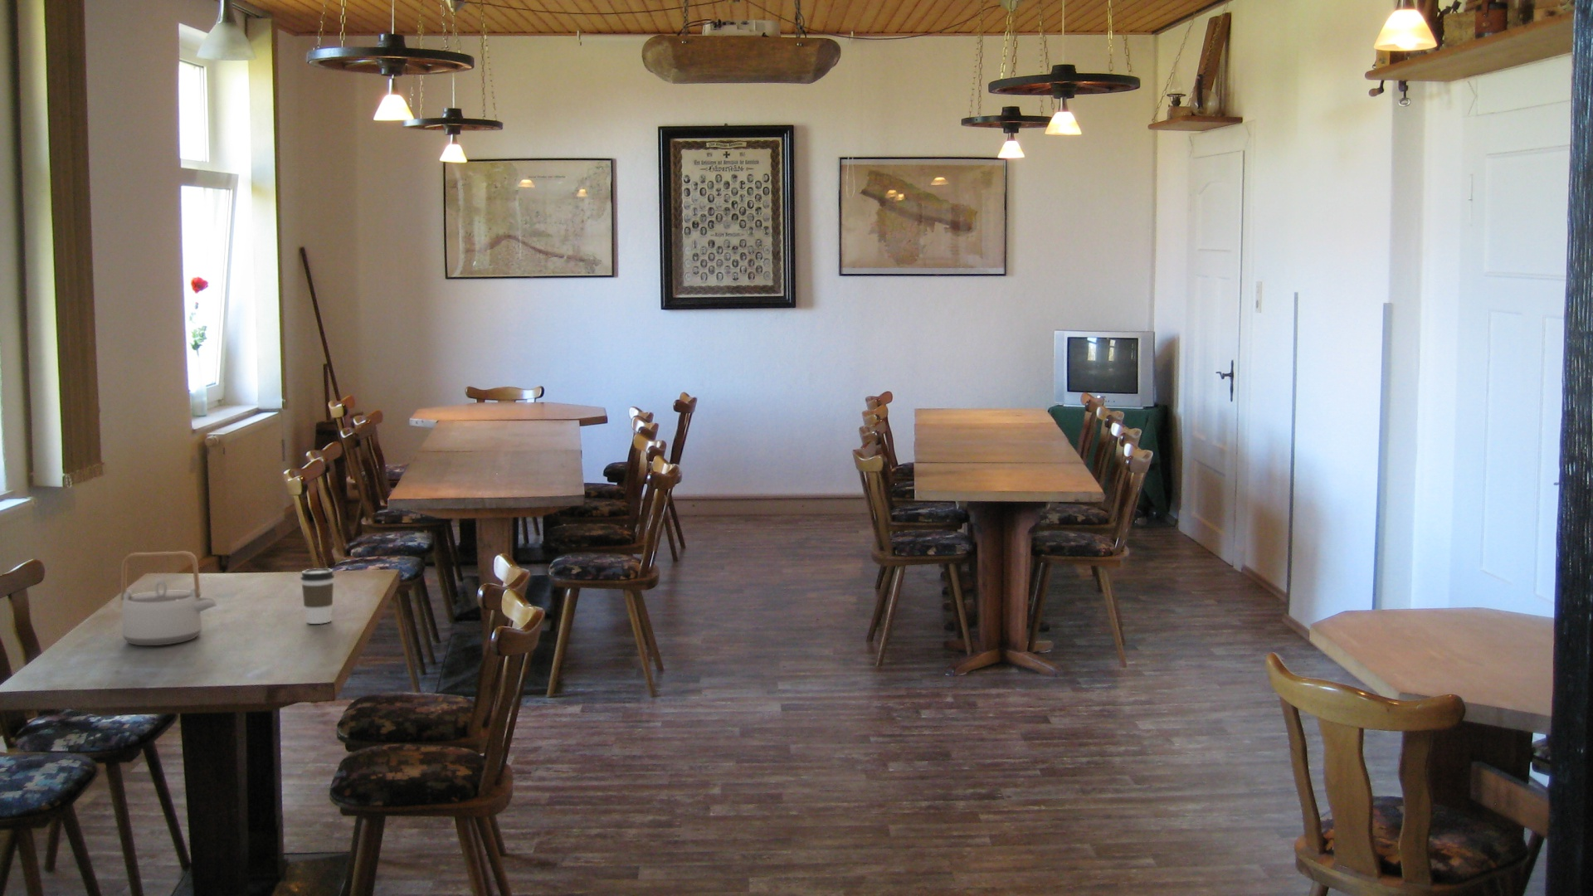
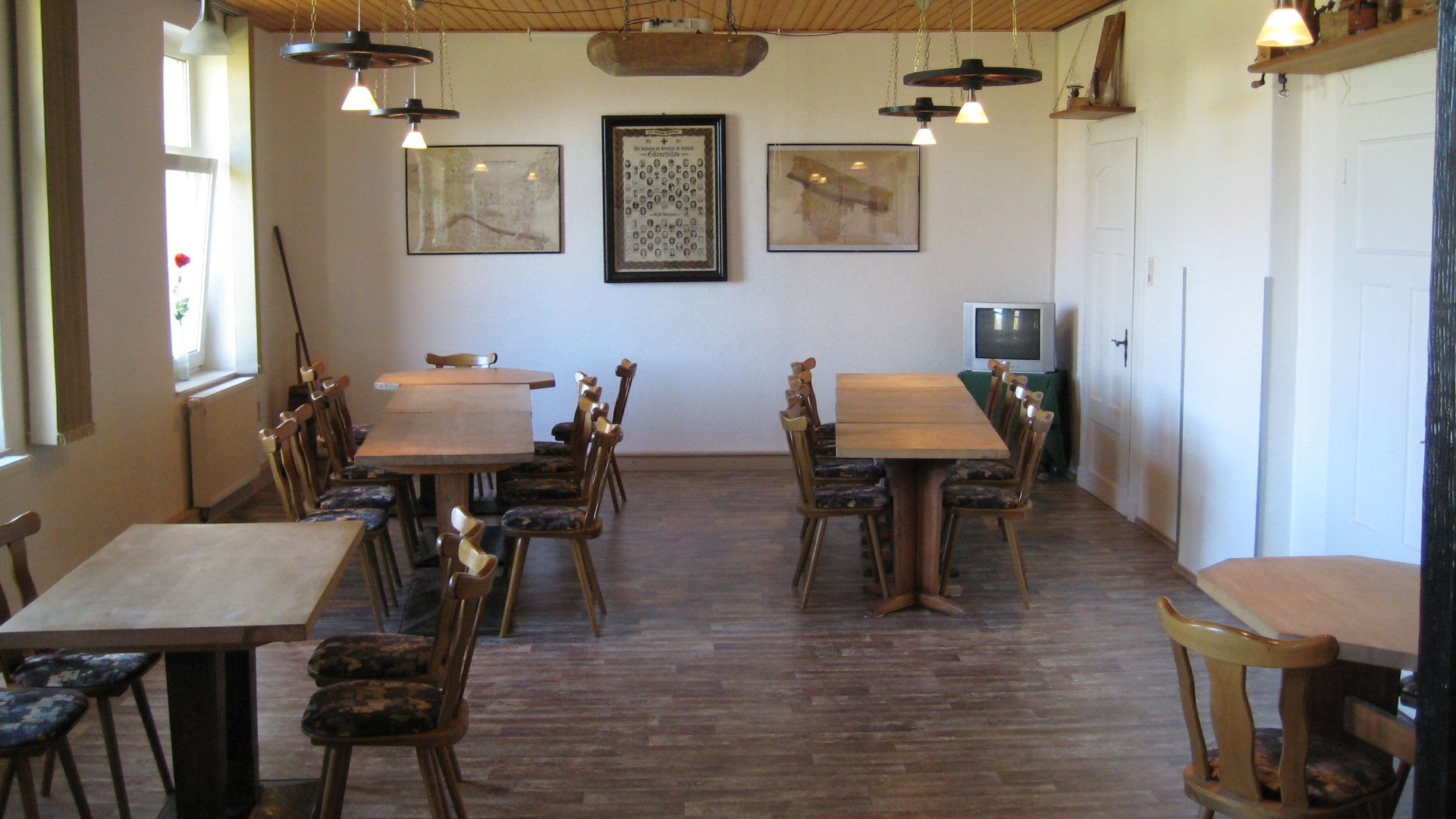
- teapot [119,550,218,647]
- coffee cup [300,568,335,625]
